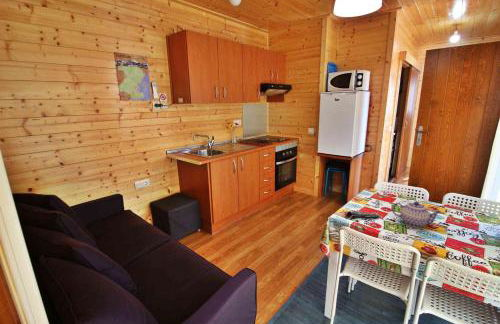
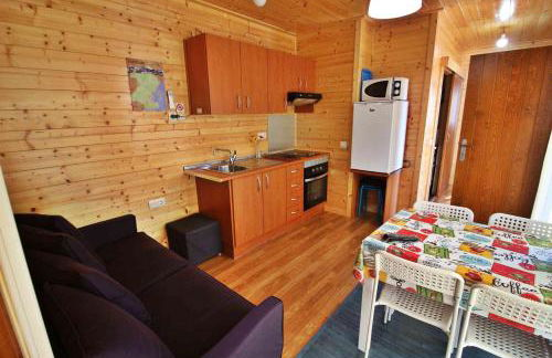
- teapot [391,200,442,228]
